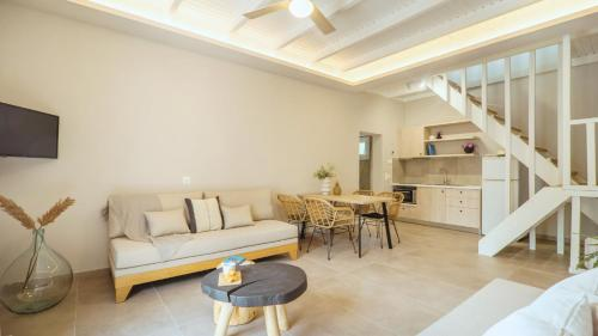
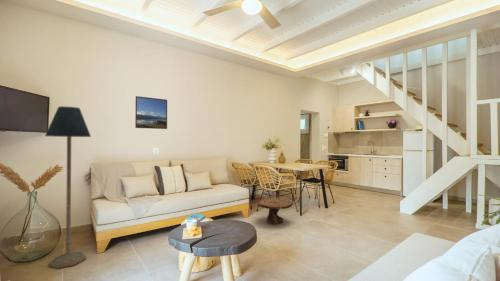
+ floor lamp [44,105,92,270]
+ side table [257,197,294,225]
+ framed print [134,95,168,130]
